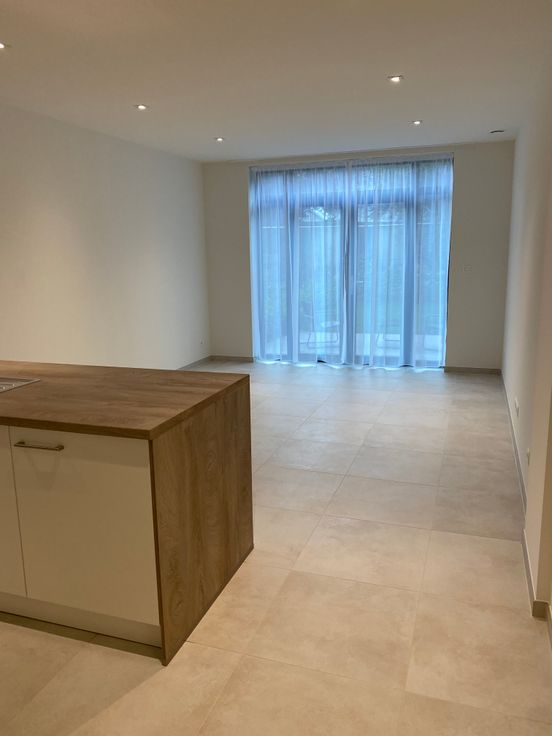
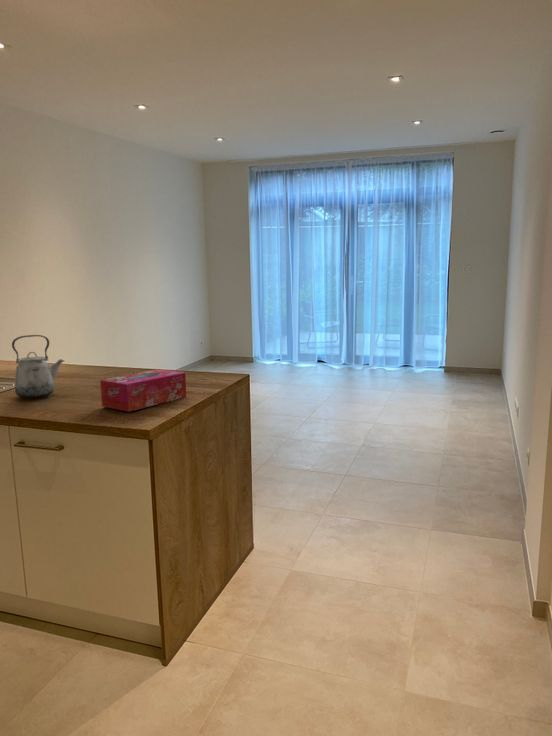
+ kettle [11,334,65,399]
+ tissue box [99,368,187,413]
